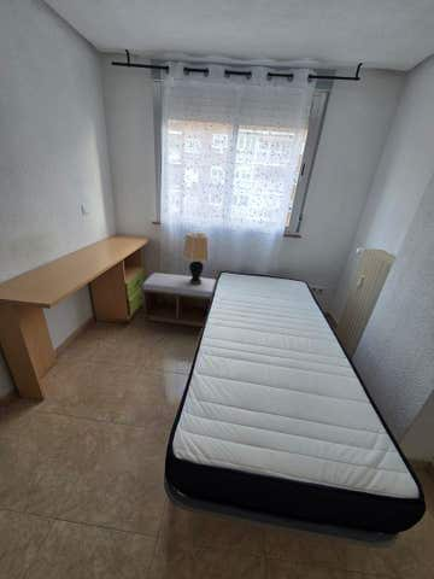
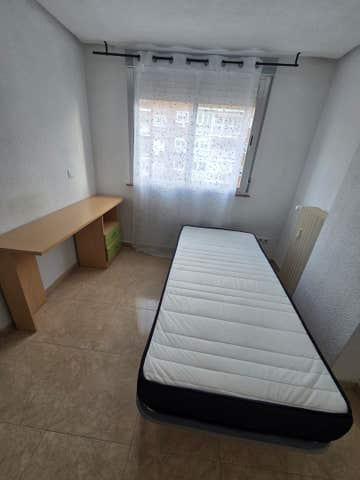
- table lamp [181,232,211,285]
- bench [140,271,218,328]
